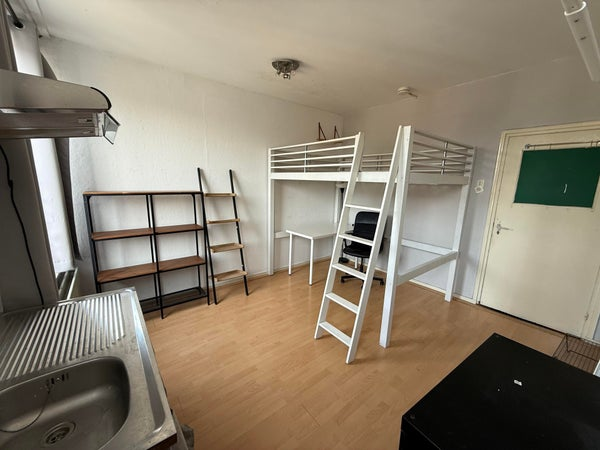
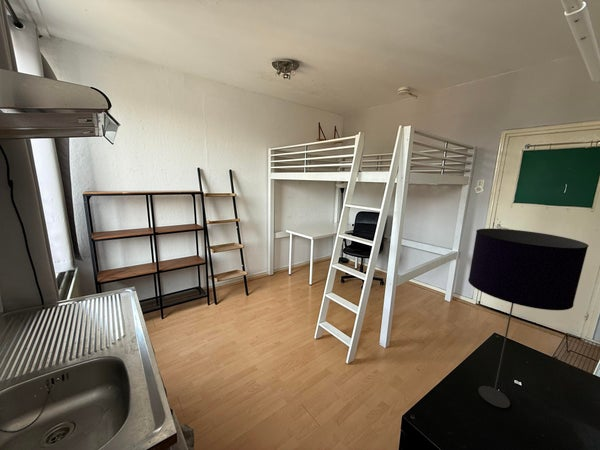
+ table lamp [467,227,589,409]
